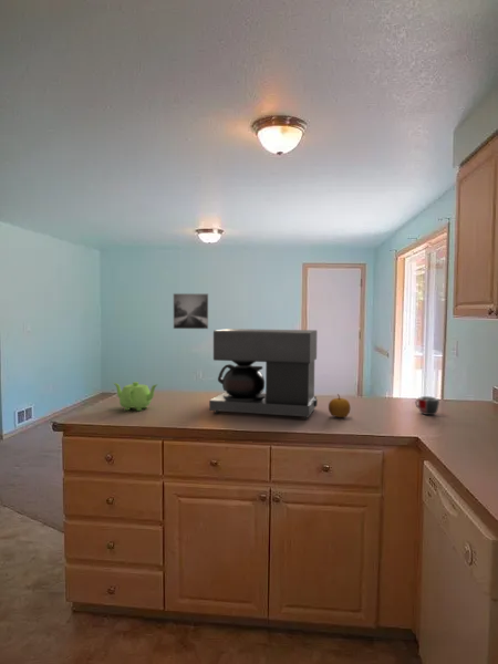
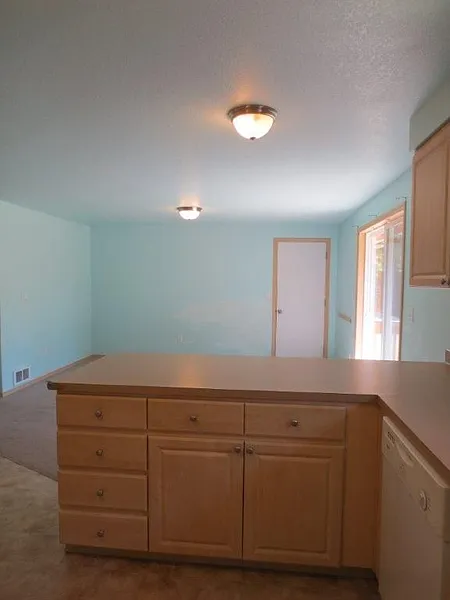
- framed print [173,292,209,330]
- mug [415,395,440,416]
- fruit [328,393,351,418]
- teapot [112,381,159,412]
- coffee maker [208,328,319,421]
